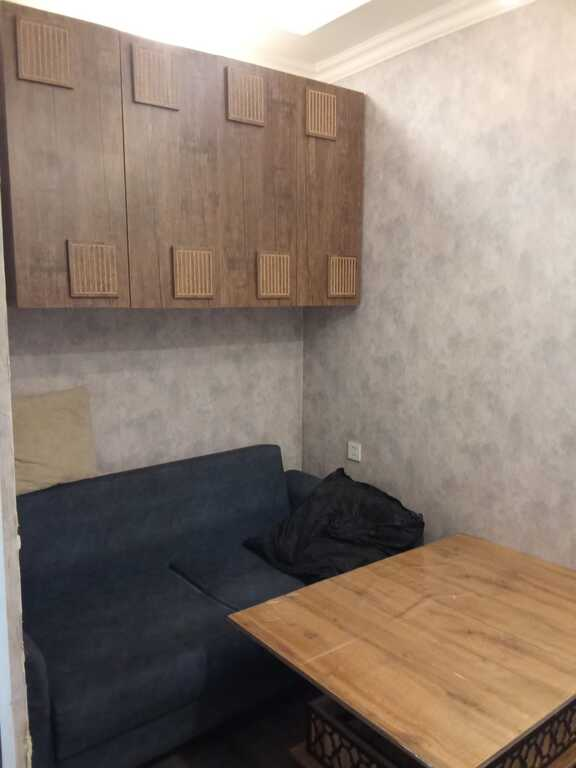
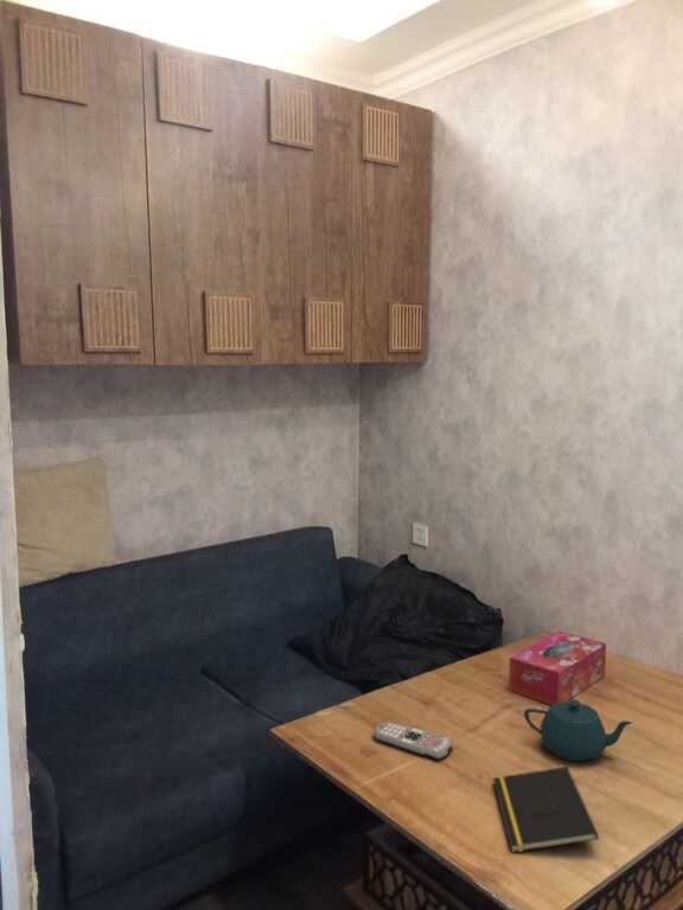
+ notepad [492,765,600,853]
+ teapot [523,698,633,762]
+ remote control [372,720,454,761]
+ tissue box [508,629,607,706]
